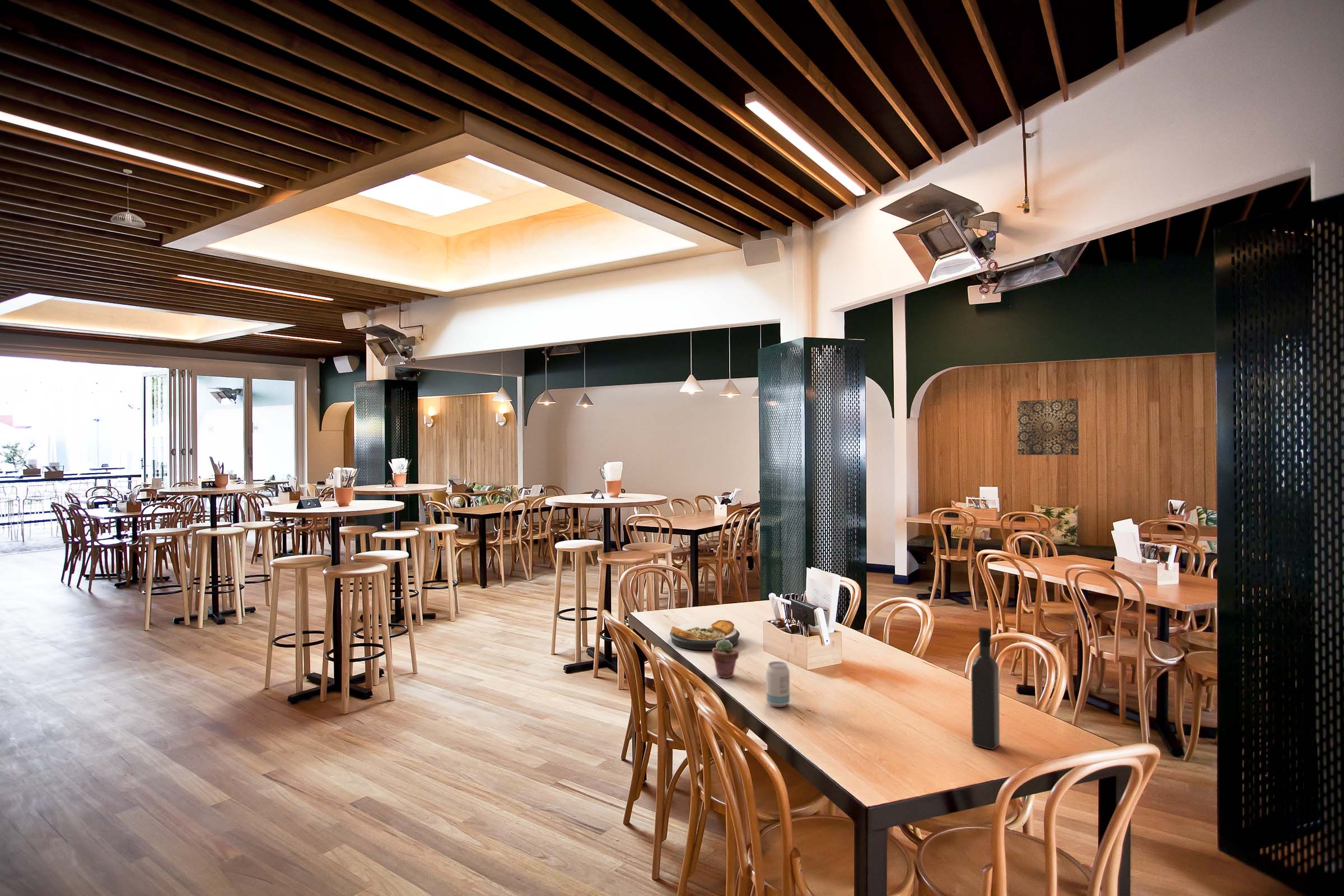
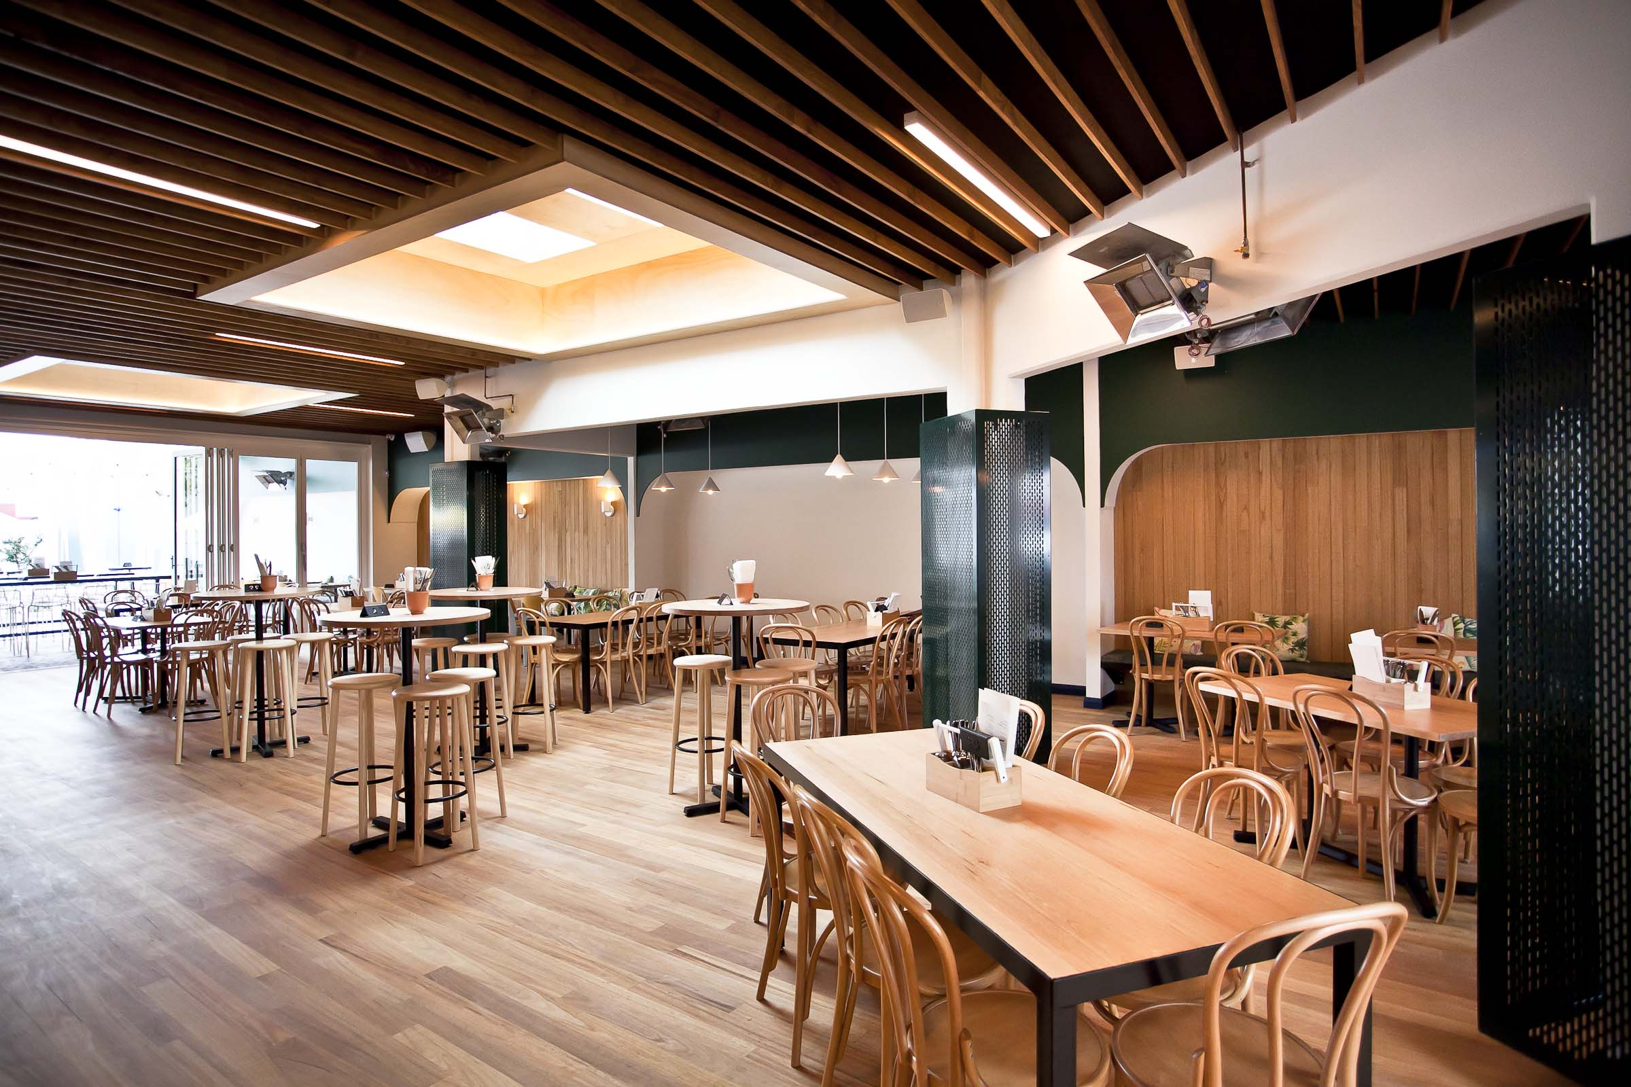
- wine bottle [971,627,1000,750]
- plate [669,619,740,651]
- wall art [1016,398,1079,455]
- beverage can [766,661,790,708]
- potted succulent [712,640,740,679]
- pendant light [110,169,146,228]
